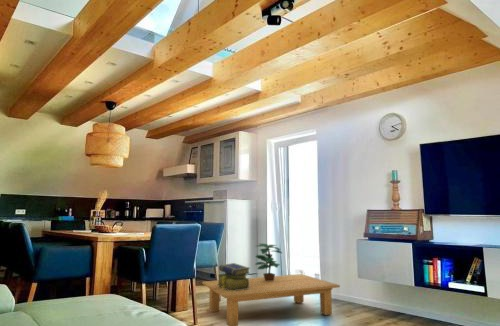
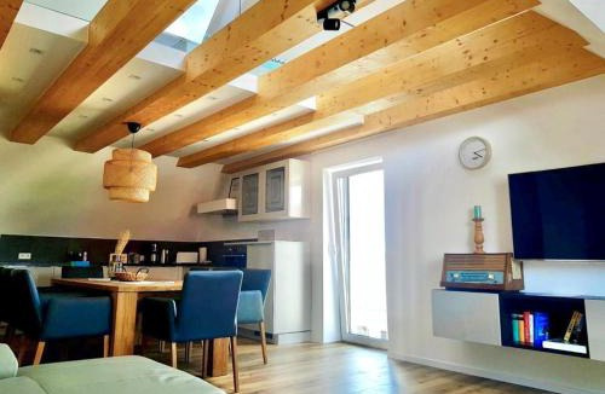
- potted plant [254,243,282,281]
- stack of books [217,262,251,291]
- coffee table [201,273,341,326]
